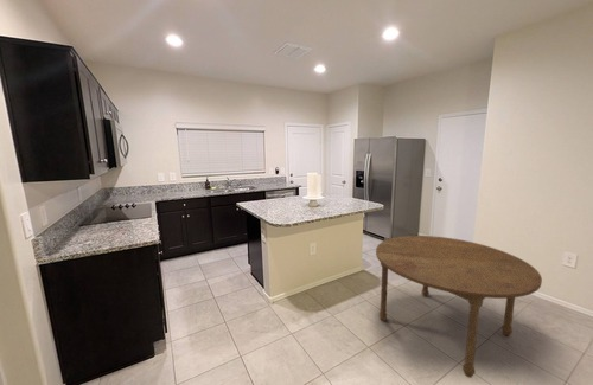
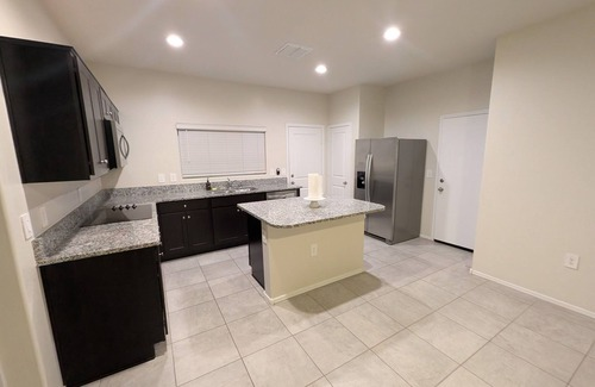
- dining table [375,235,543,379]
